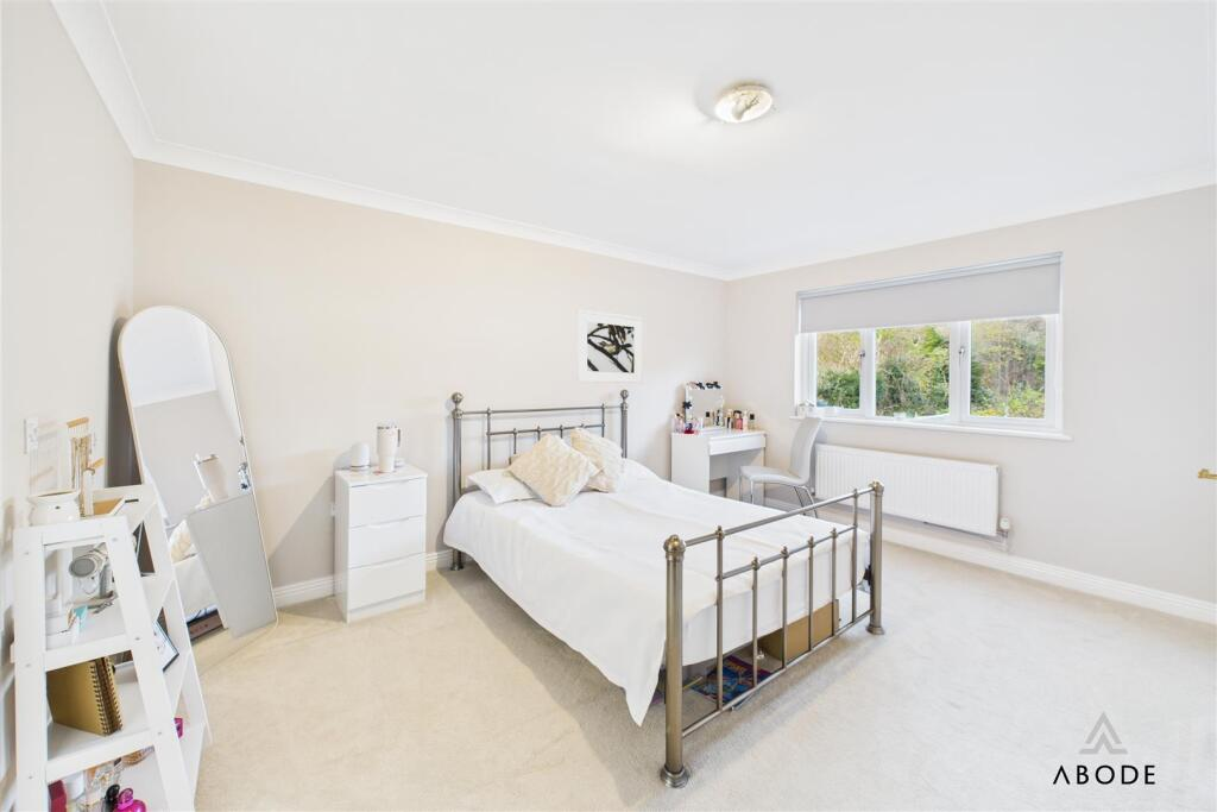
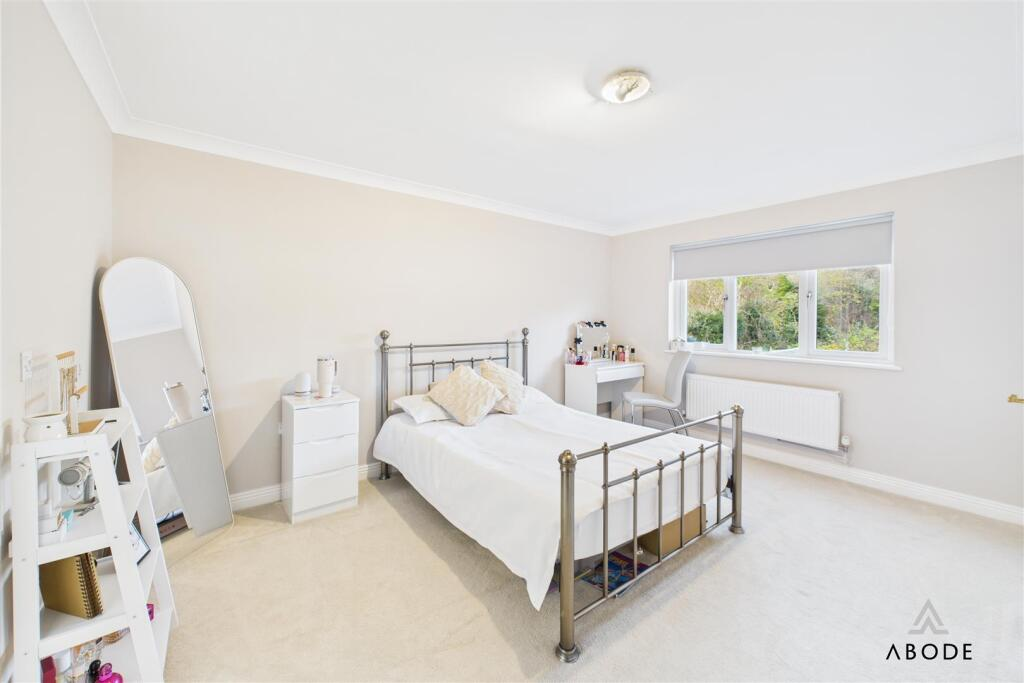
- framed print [575,309,643,384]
